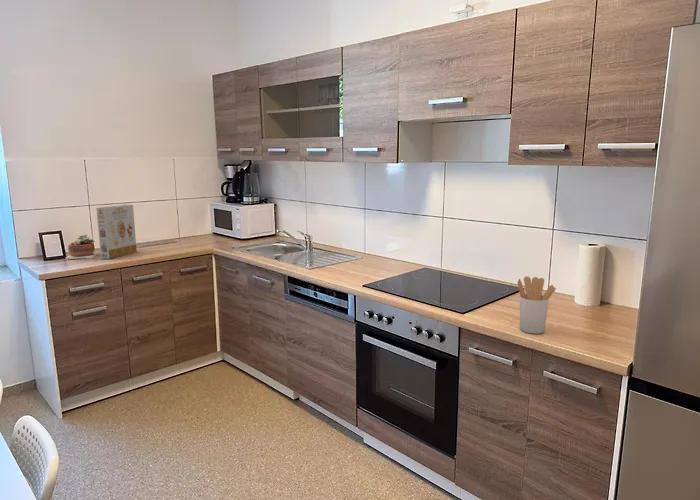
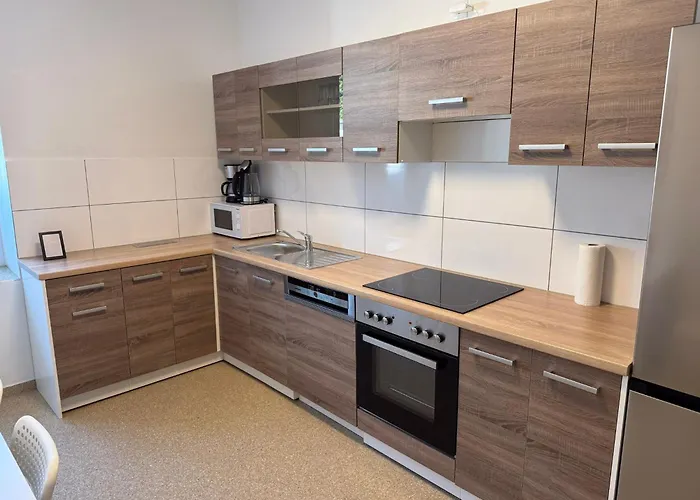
- cereal box [95,204,138,260]
- succulent plant [65,233,99,260]
- utensil holder [517,276,557,335]
